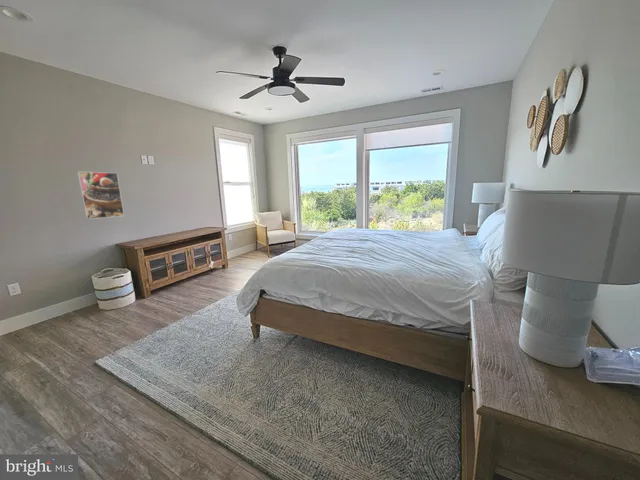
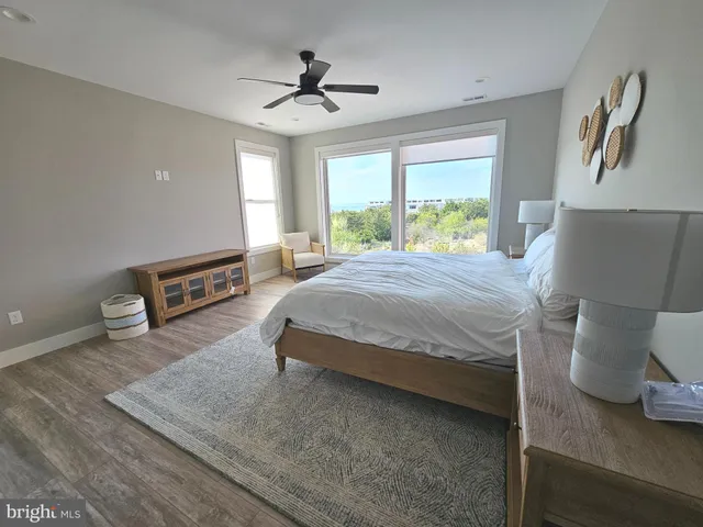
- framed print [76,171,125,220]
